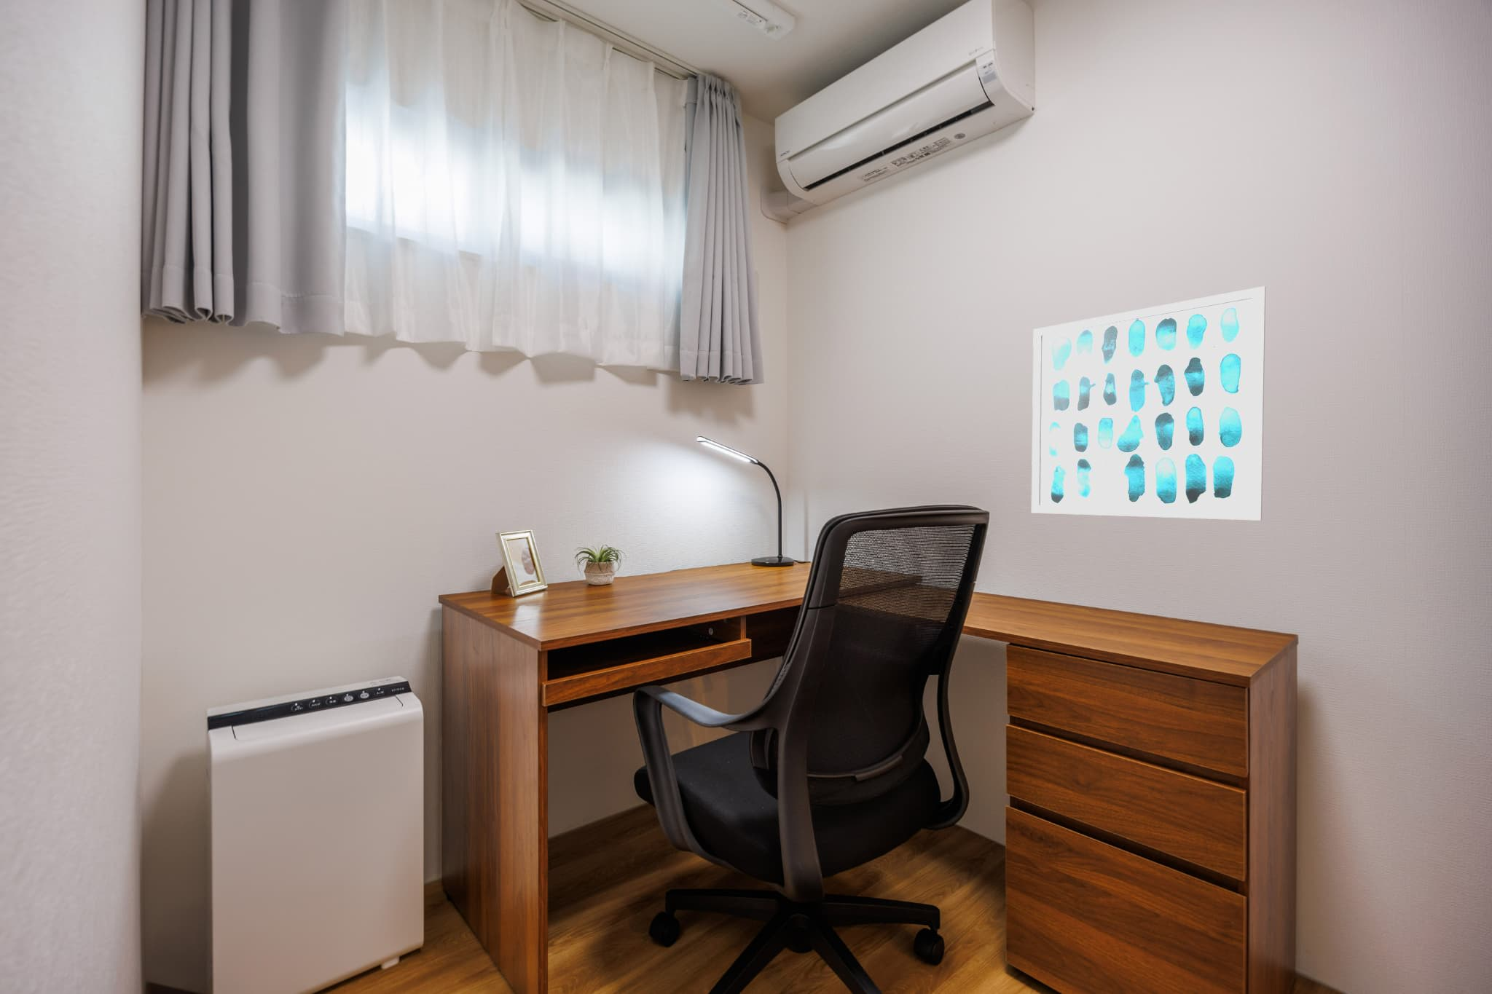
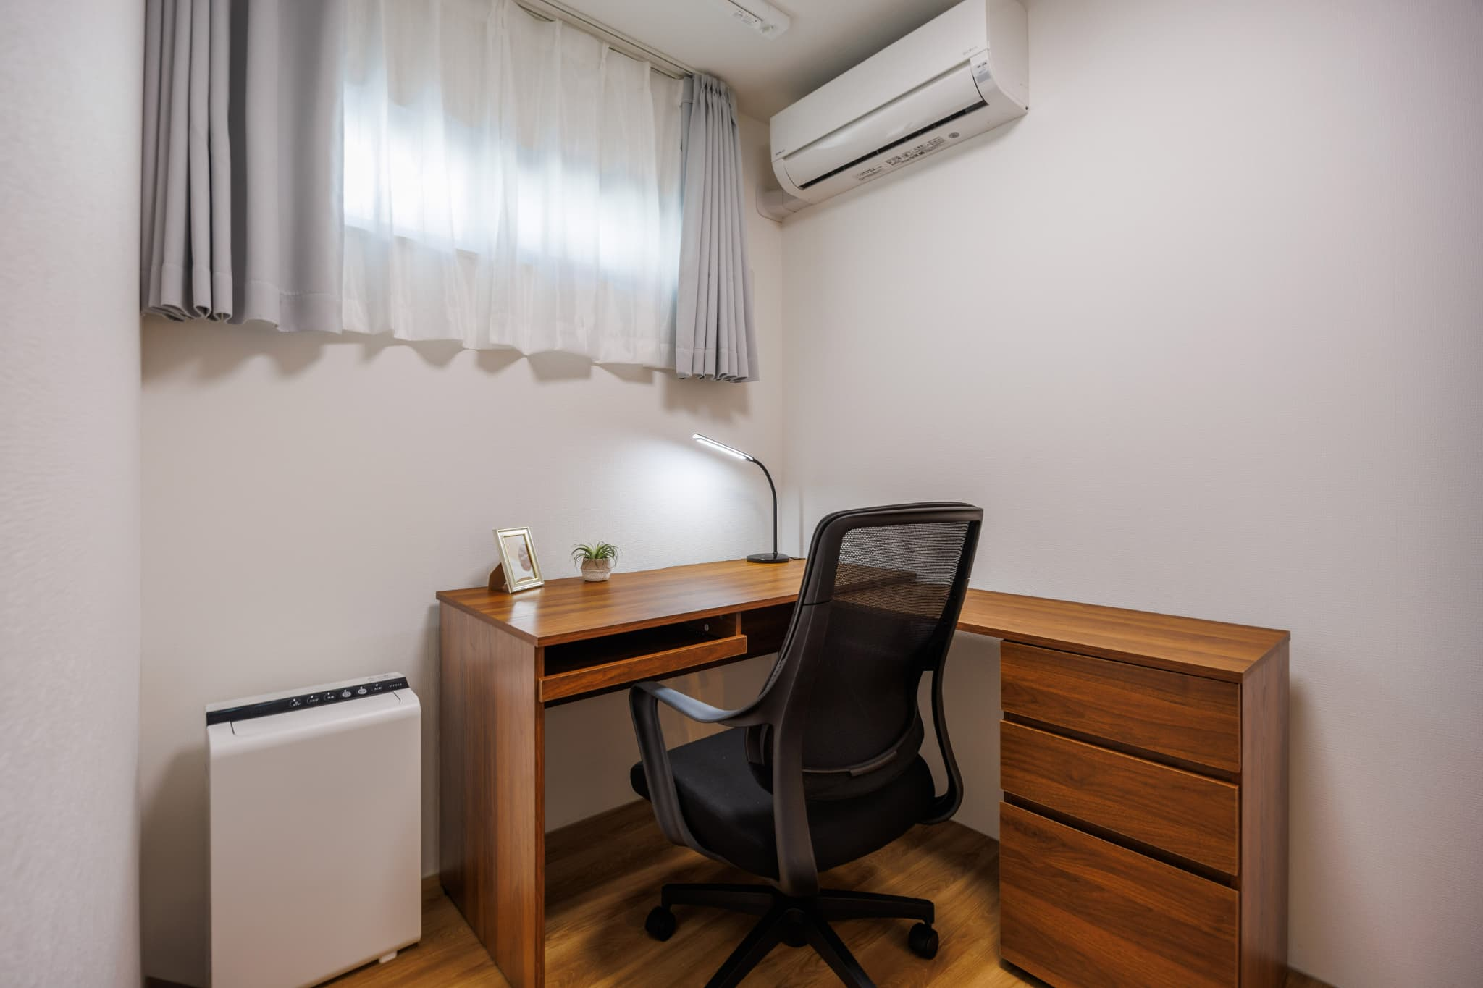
- wall art [1031,285,1266,521]
